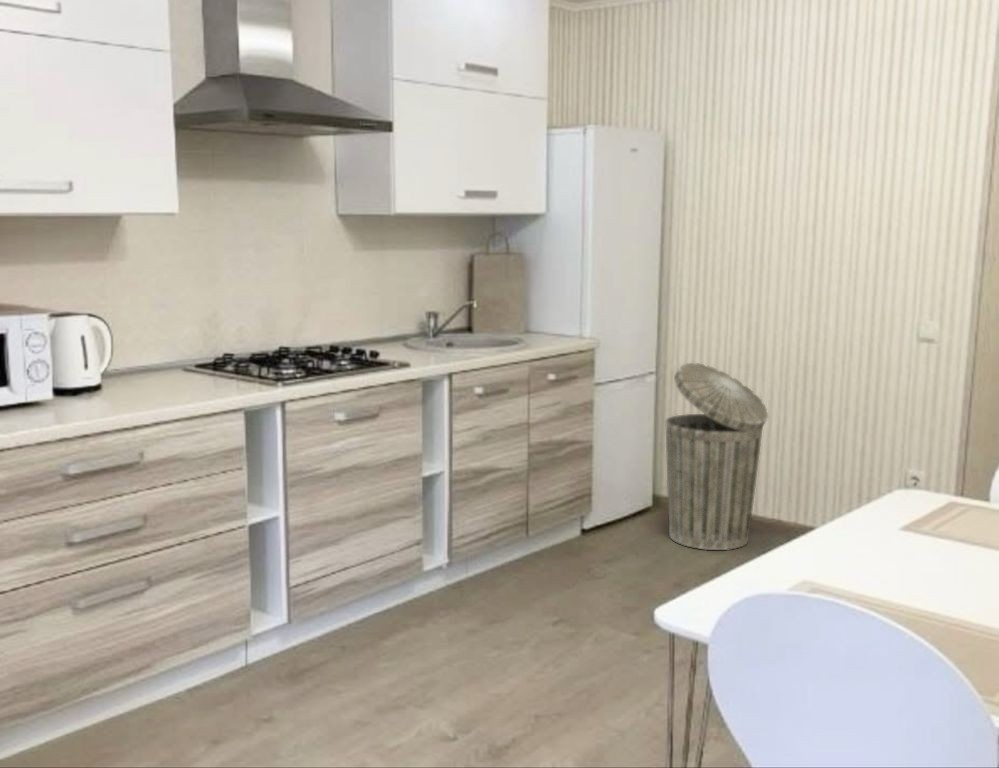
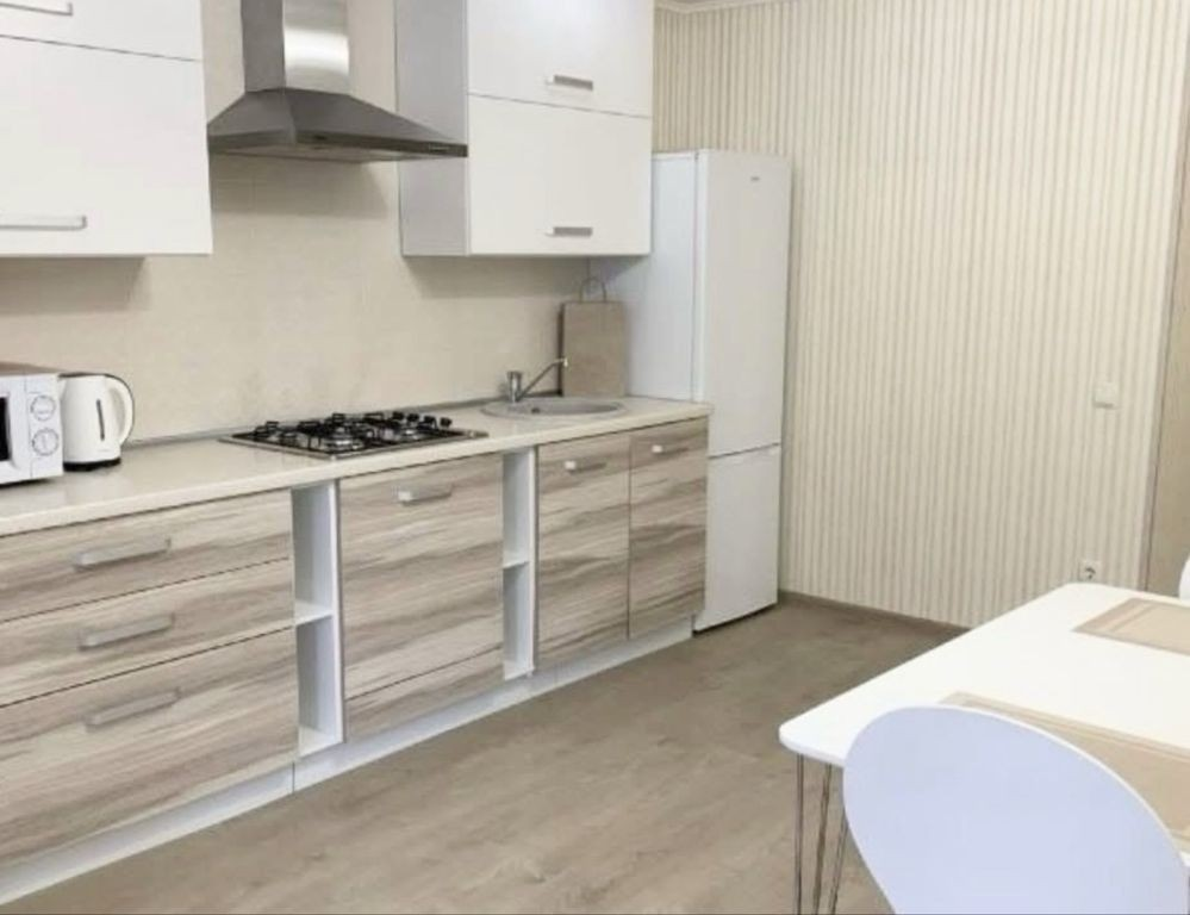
- trash can [664,362,769,551]
